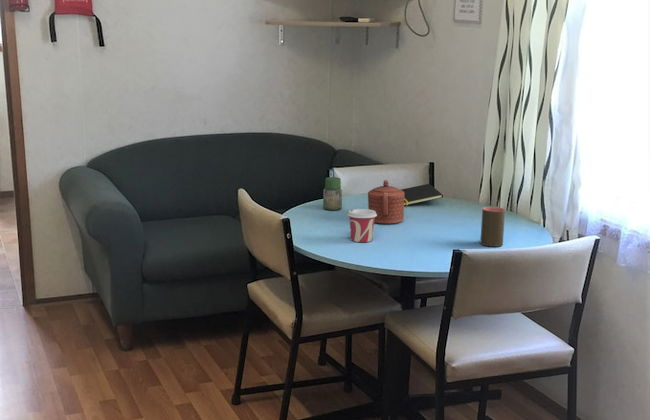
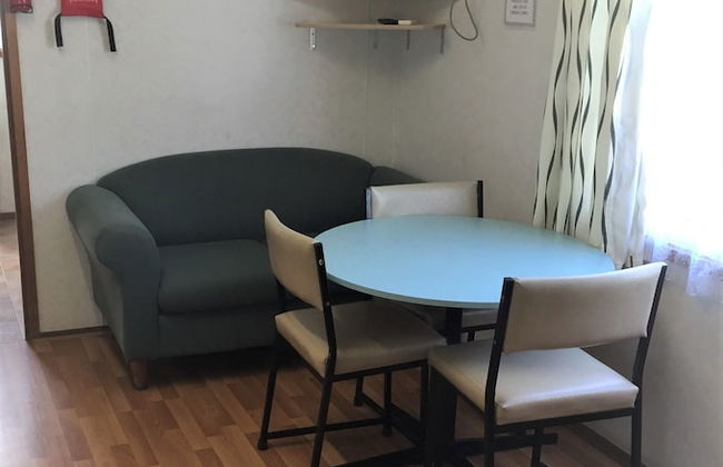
- cup [479,206,506,248]
- jar [322,176,343,211]
- teapot [367,179,405,224]
- cup [346,208,377,243]
- notepad [400,183,444,206]
